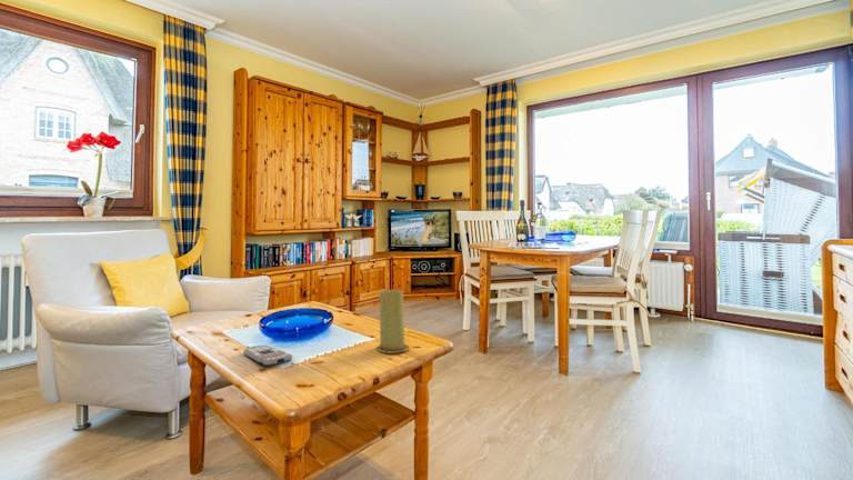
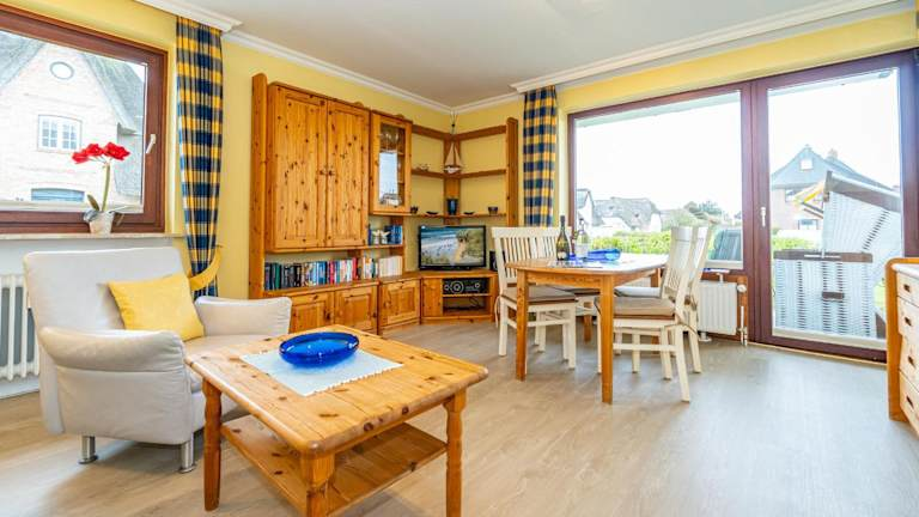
- candle [375,289,410,354]
- remote control [242,344,293,368]
